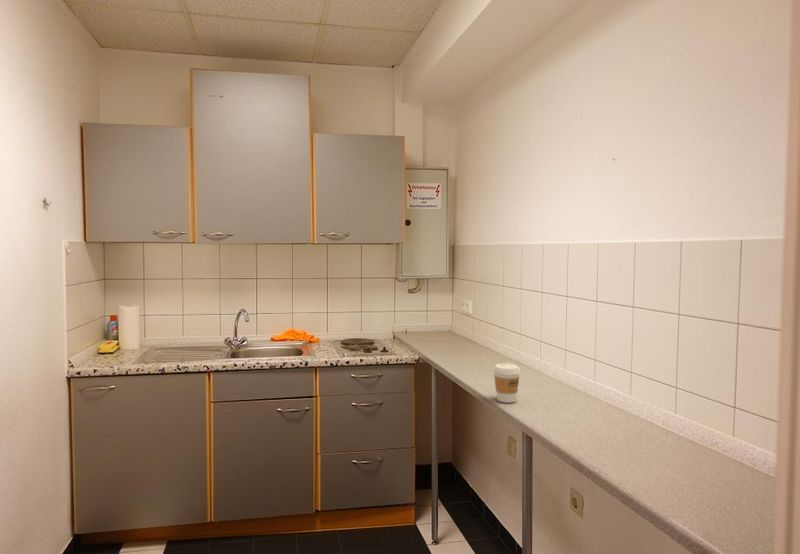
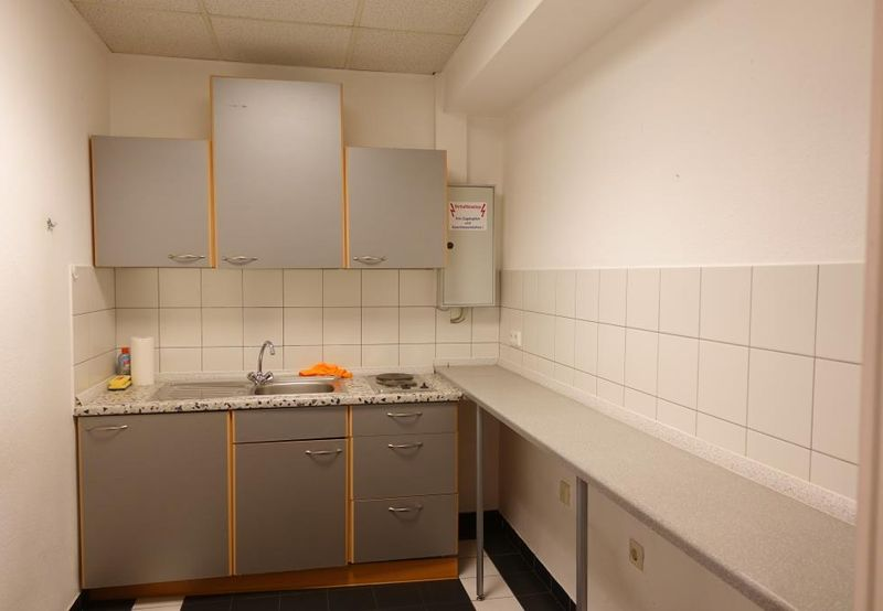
- coffee cup [493,362,521,404]
